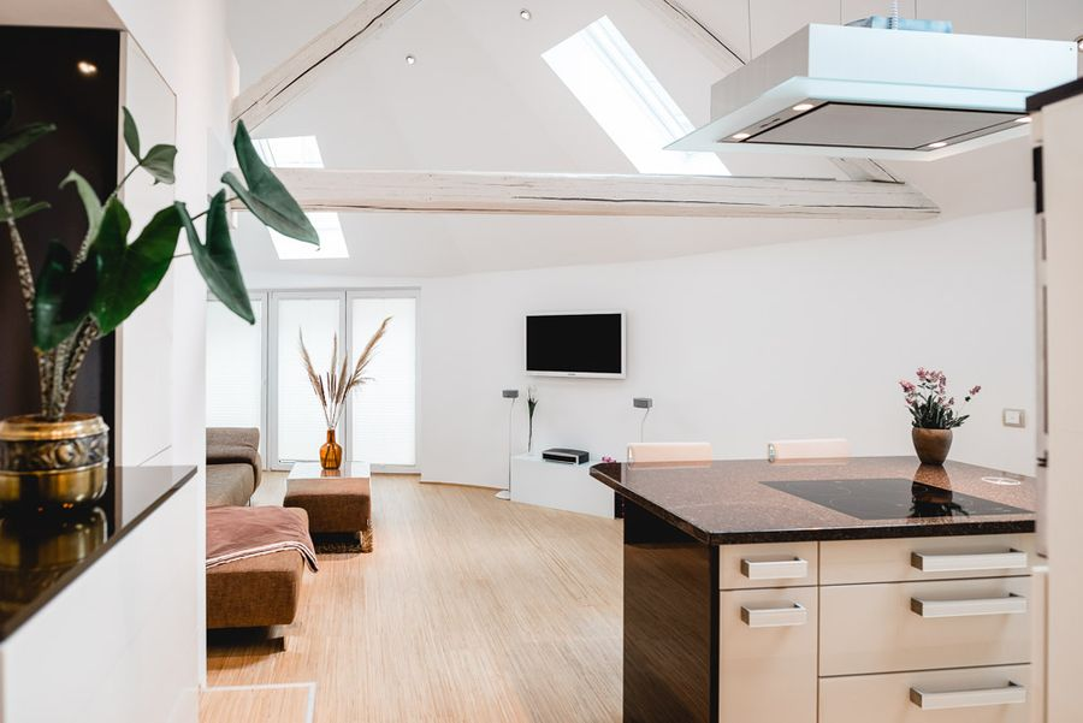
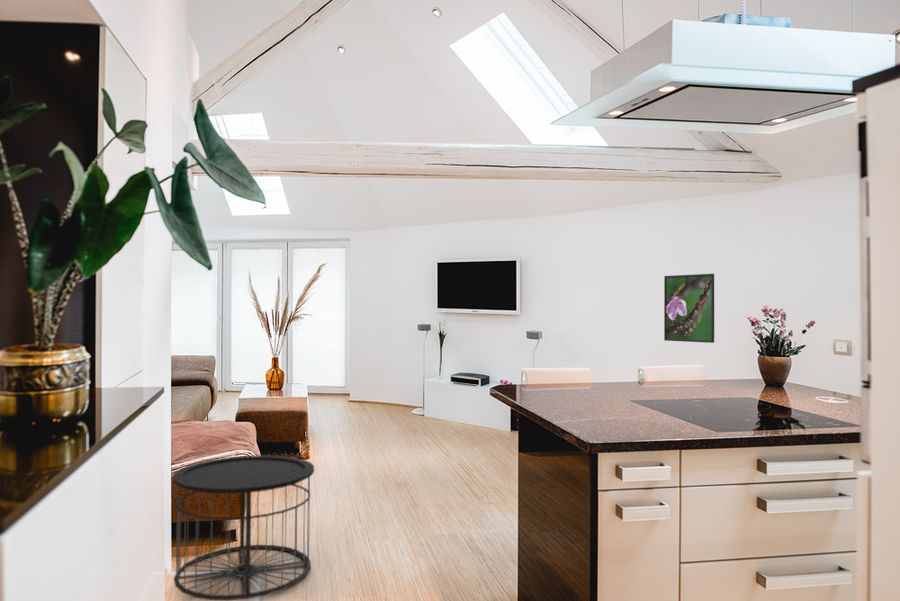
+ side table [172,454,315,601]
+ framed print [663,273,715,344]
